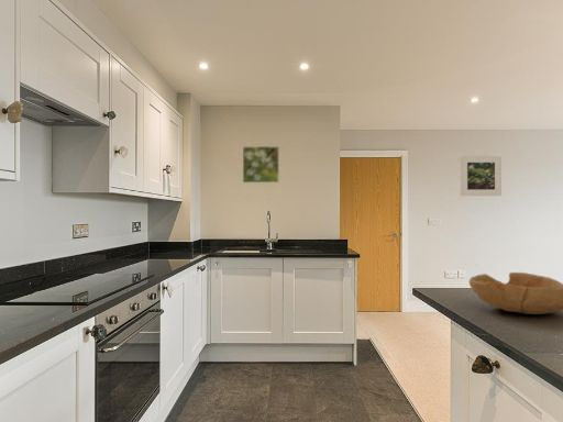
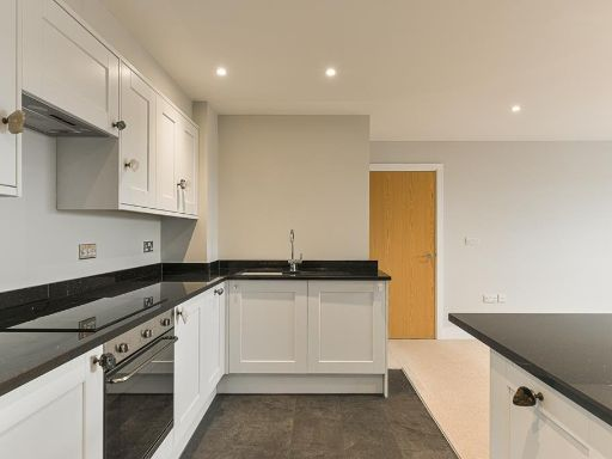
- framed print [460,155,503,197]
- bowl [468,271,563,315]
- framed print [242,145,280,184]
